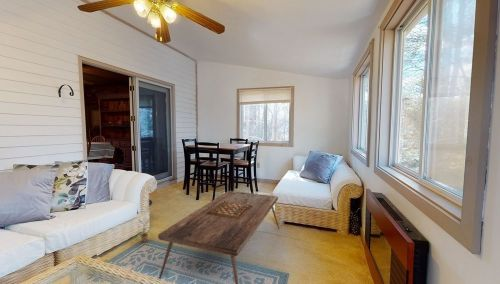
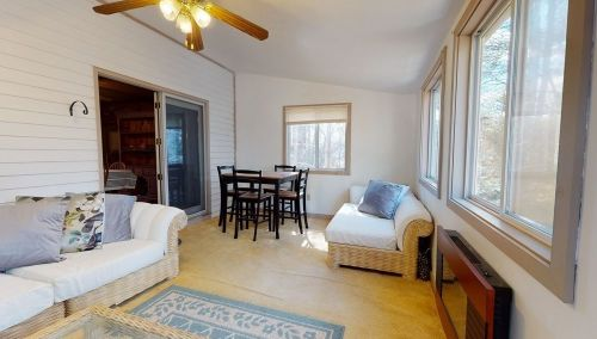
- potted plant [134,217,156,243]
- coffee table [157,190,280,284]
